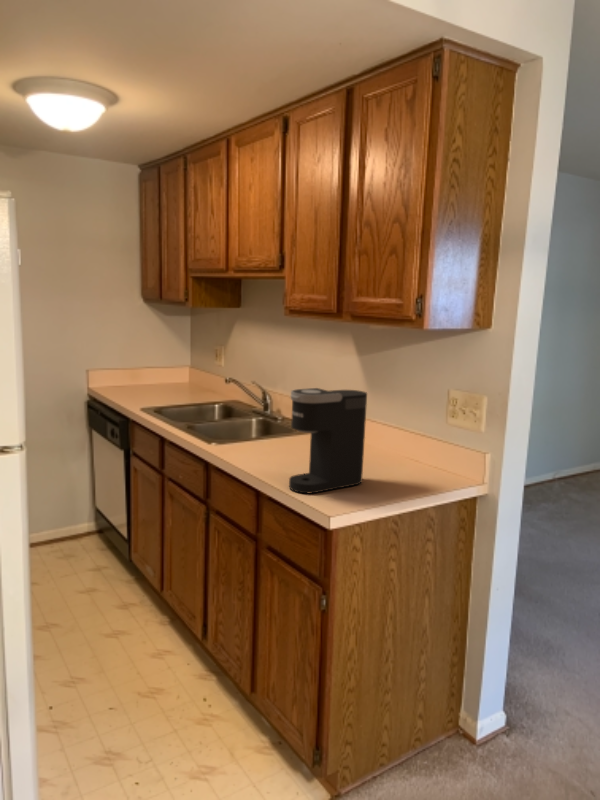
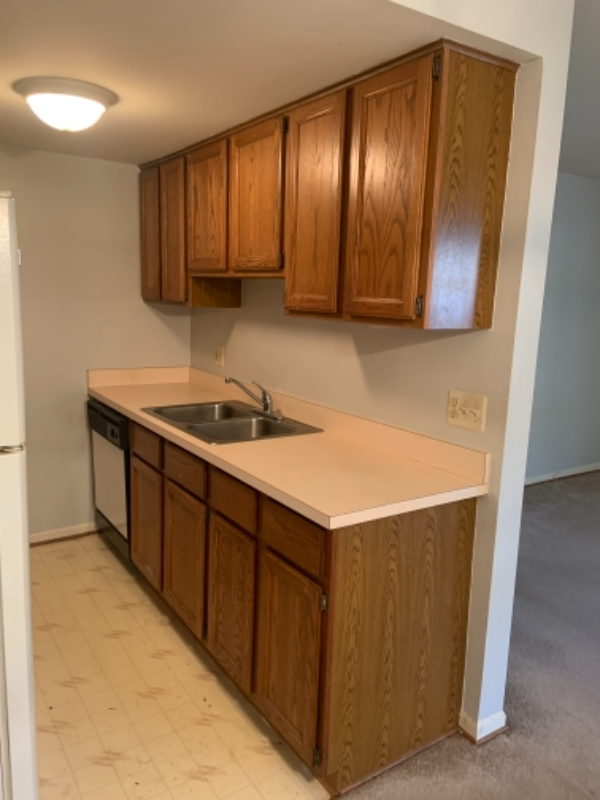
- coffee maker [288,387,368,494]
